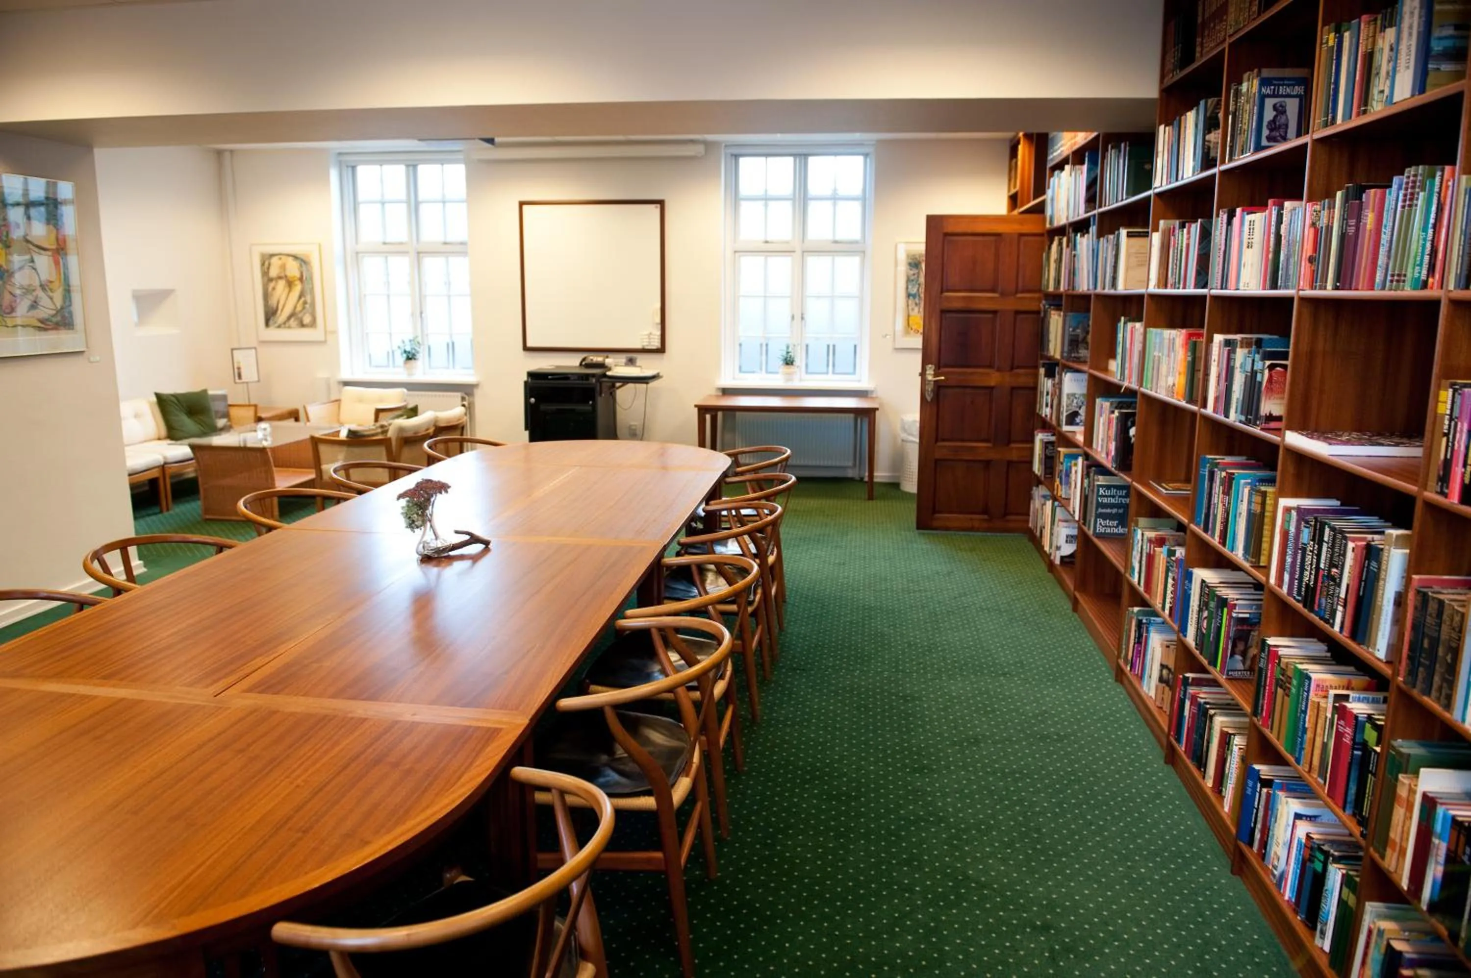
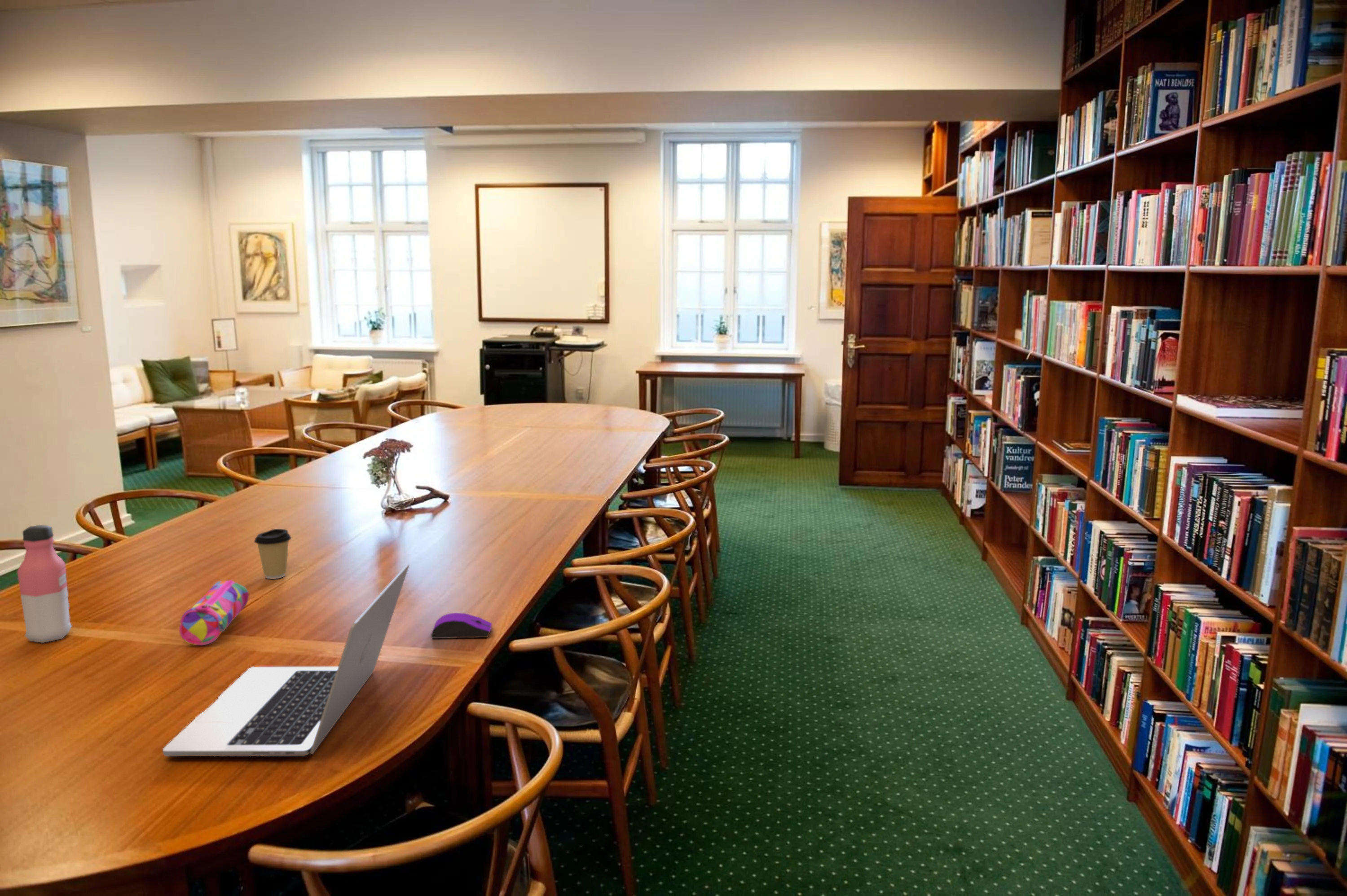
+ laptop [162,563,409,757]
+ coffee cup [254,528,292,580]
+ computer mouse [431,612,492,639]
+ pencil case [179,580,249,646]
+ water bottle [17,524,72,643]
